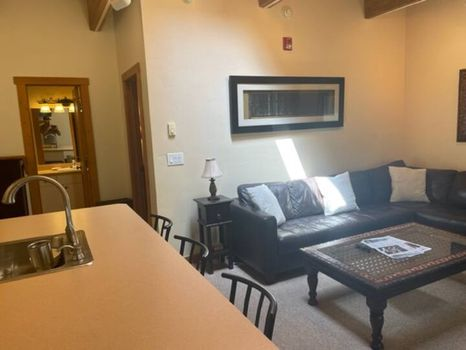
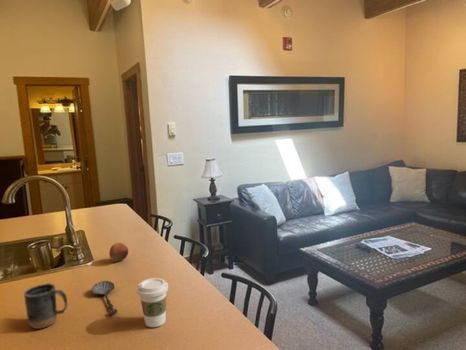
+ apple [108,242,129,263]
+ coffee cup [136,277,169,328]
+ spoon [91,280,119,316]
+ mug [23,282,69,330]
